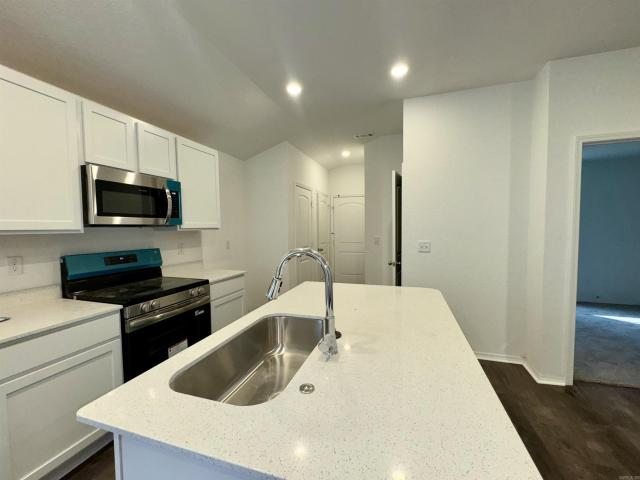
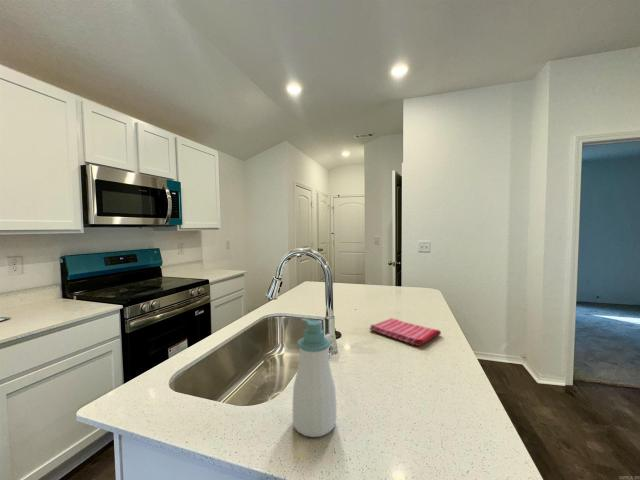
+ dish towel [368,317,442,347]
+ soap bottle [292,317,337,438]
